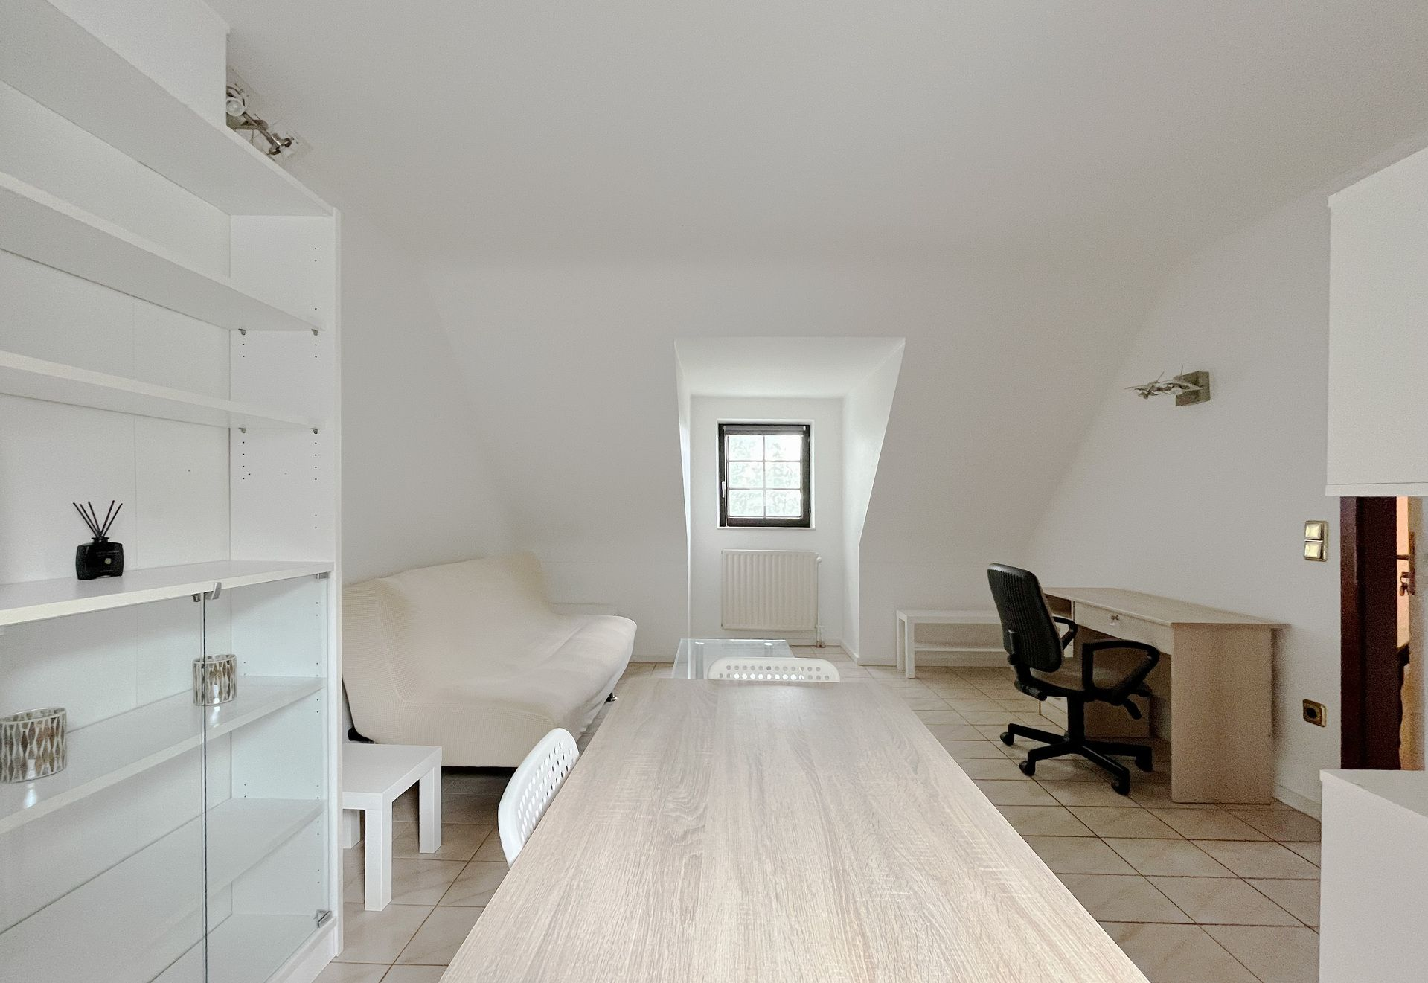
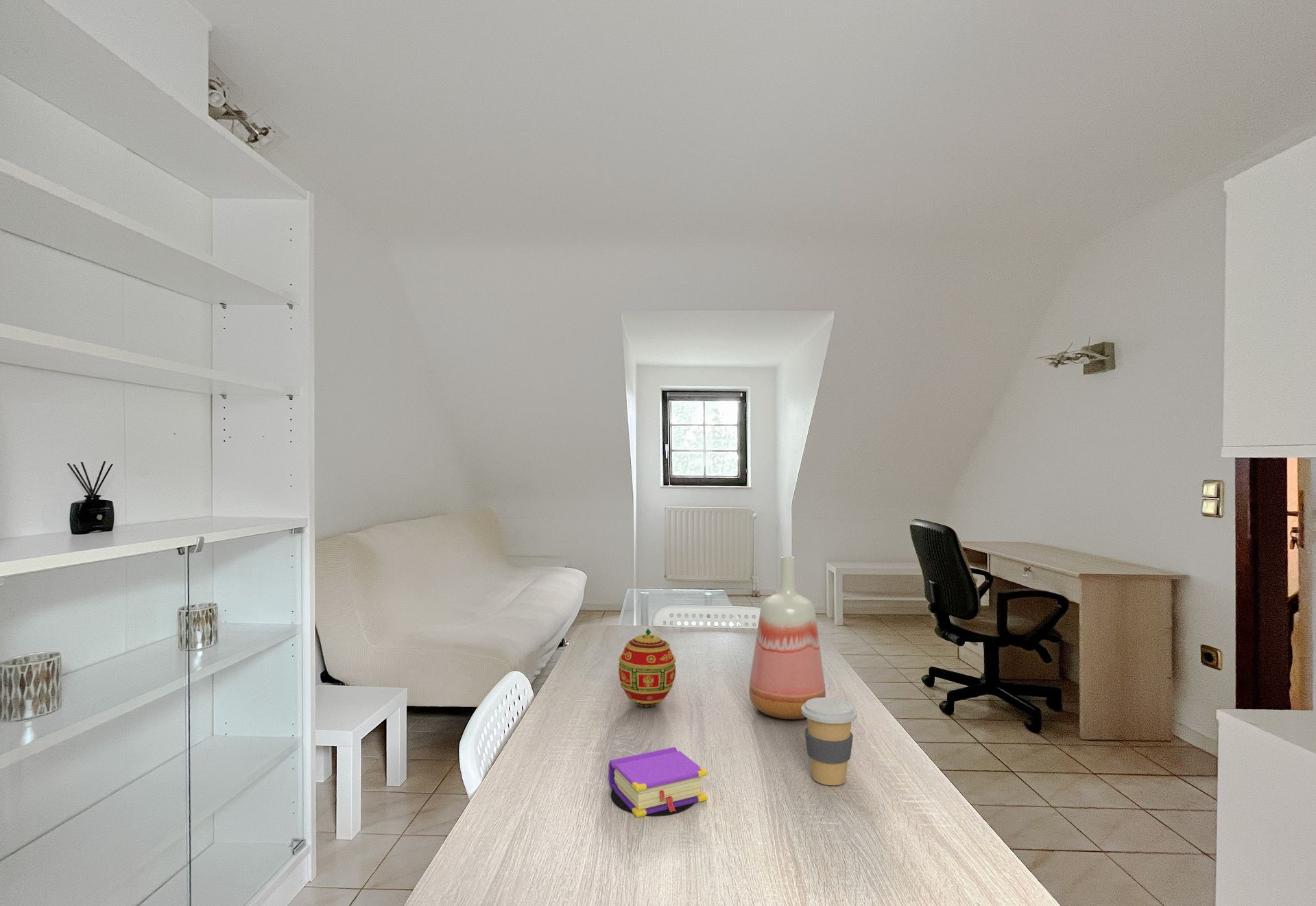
+ decorative egg [618,628,676,707]
+ book [608,746,708,818]
+ vase [748,556,826,720]
+ coffee cup [802,697,858,786]
